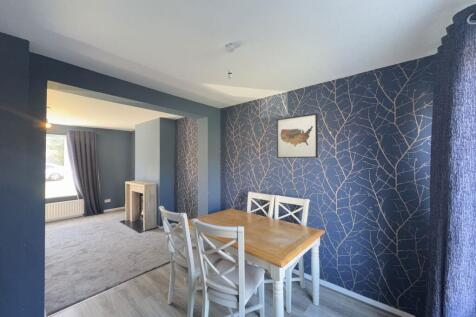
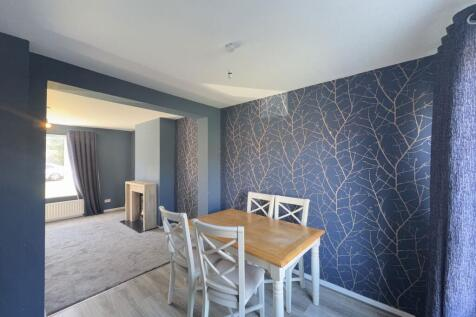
- wall art [276,113,319,159]
